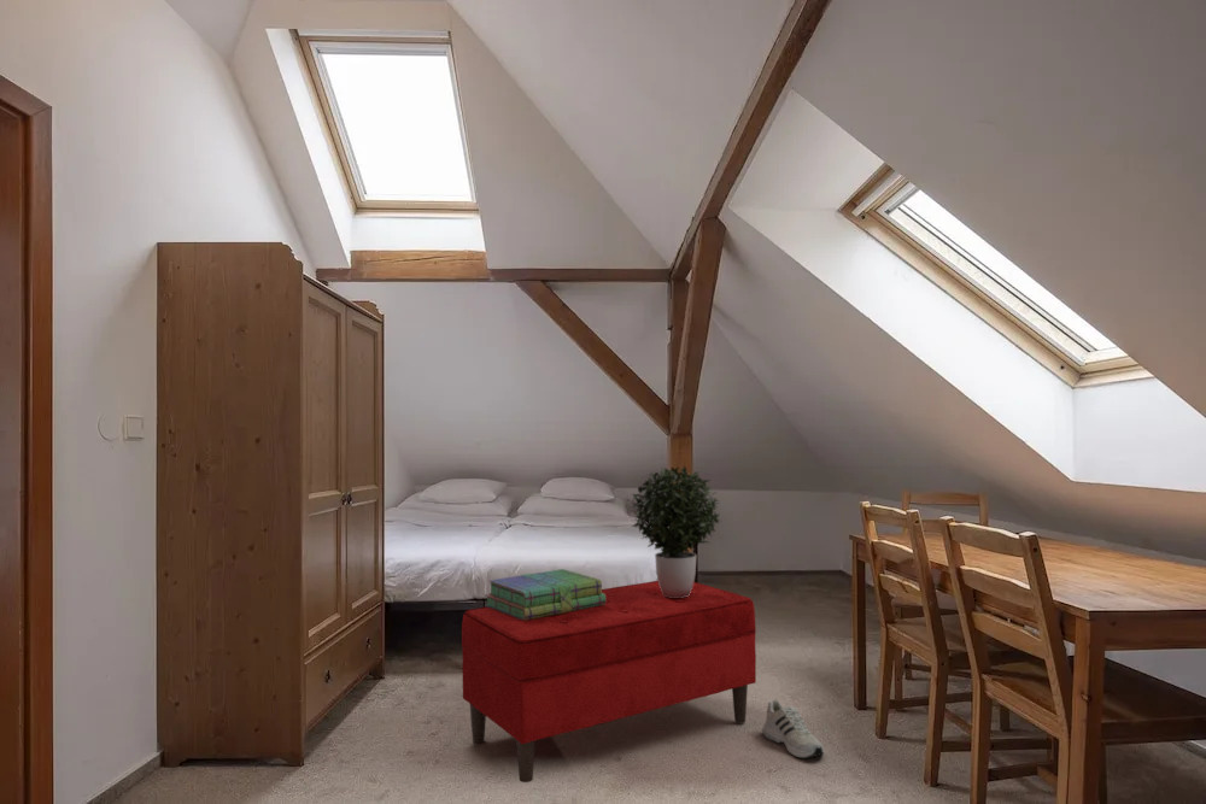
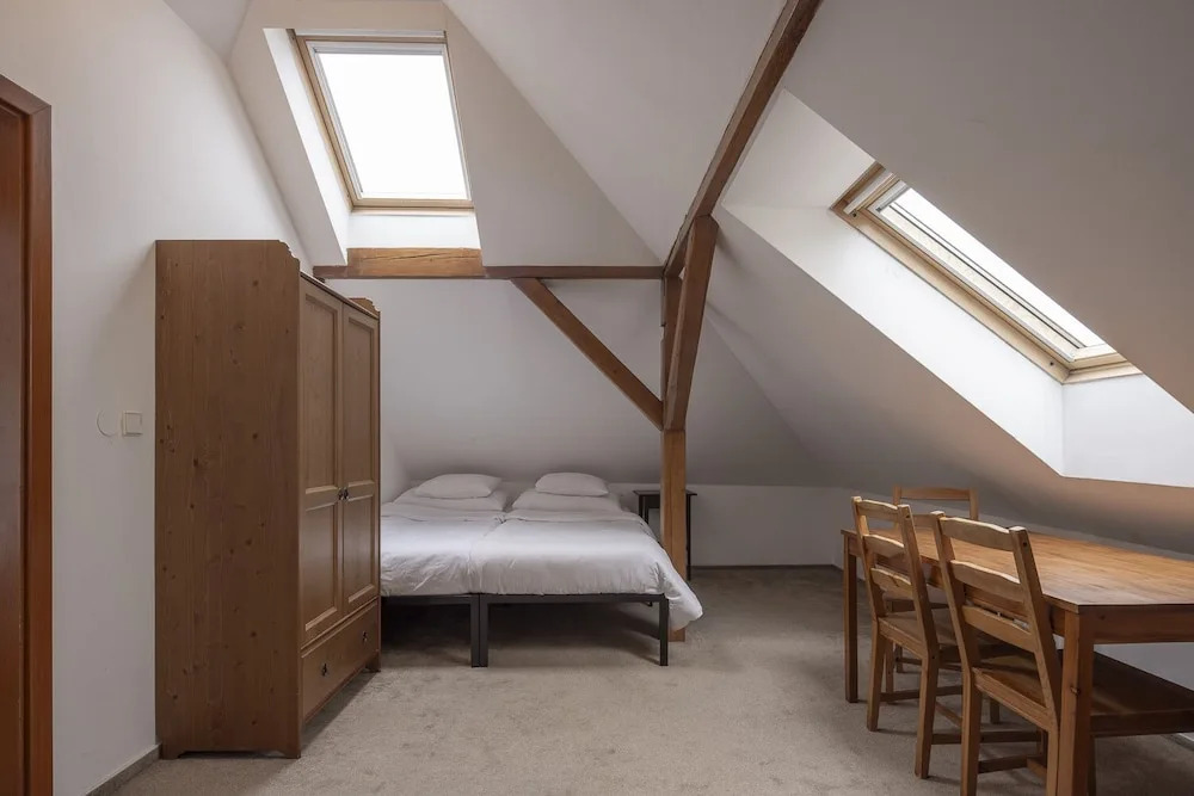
- stack of books [484,568,605,621]
- bench [461,580,757,784]
- shoe [761,699,825,759]
- potted plant [631,465,721,598]
